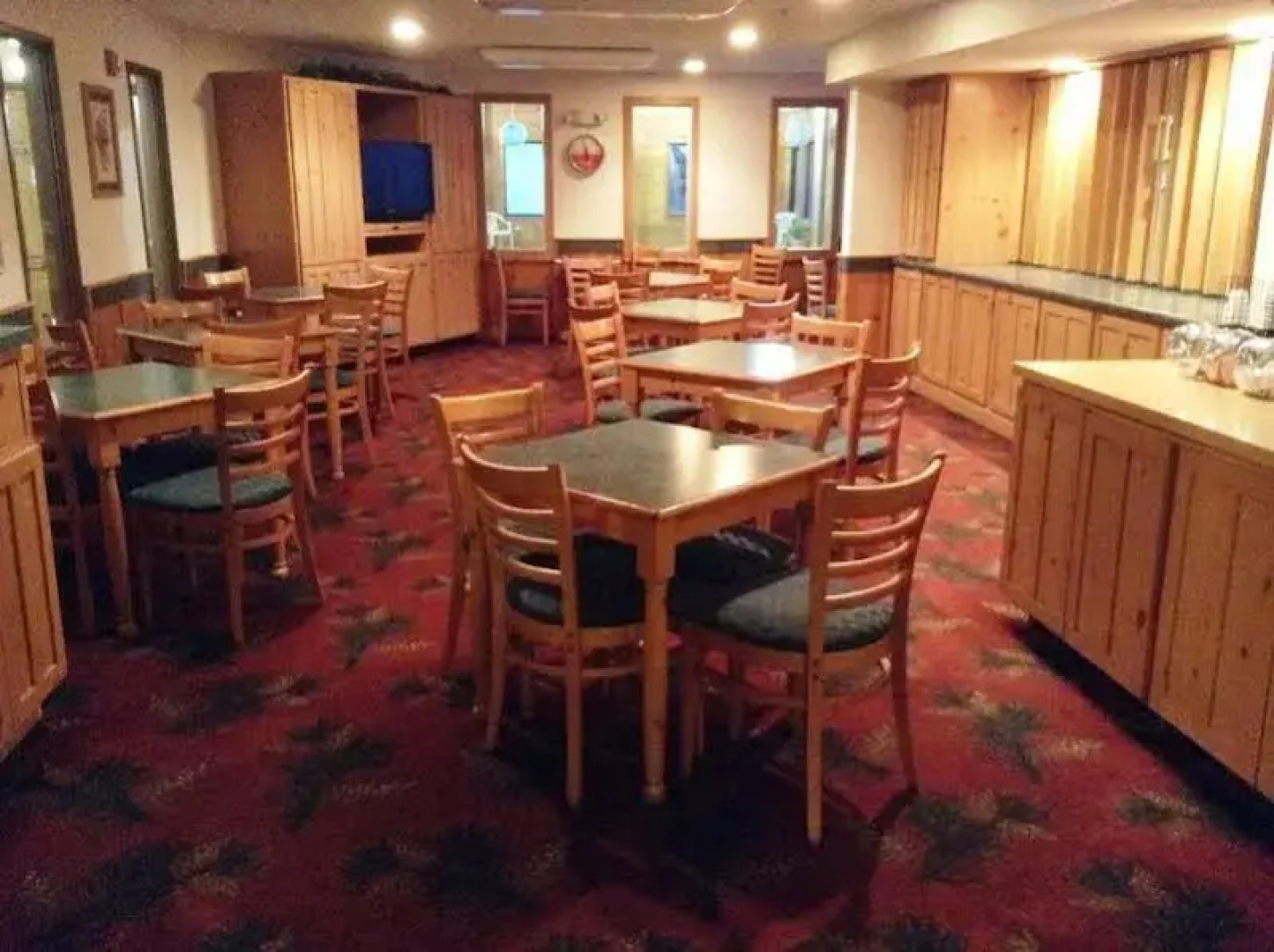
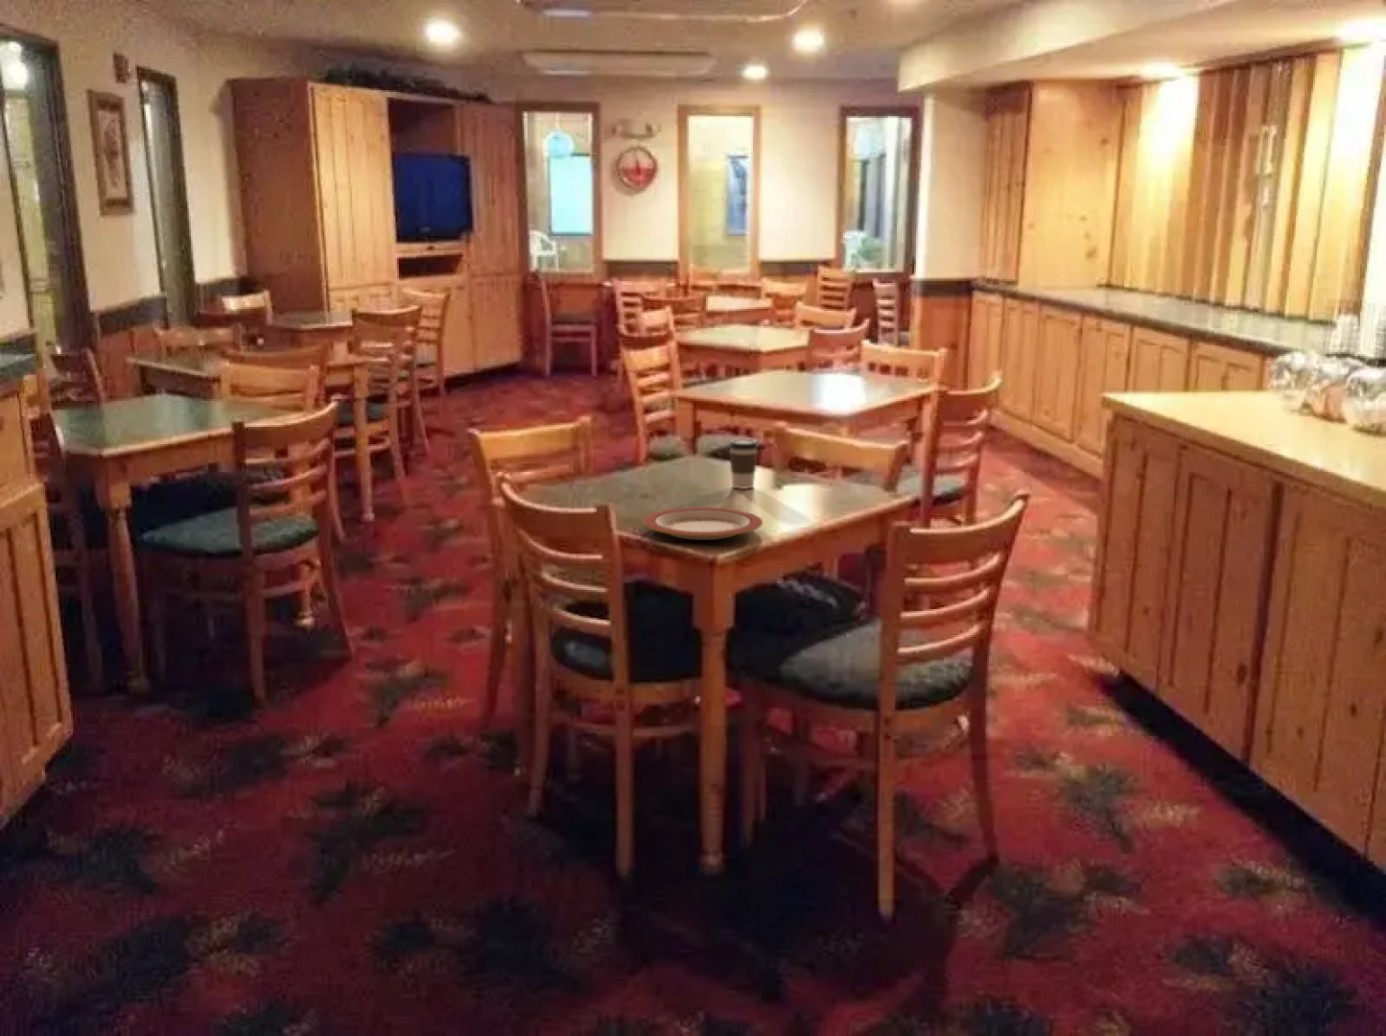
+ plate [642,506,764,541]
+ coffee cup [728,437,758,490]
